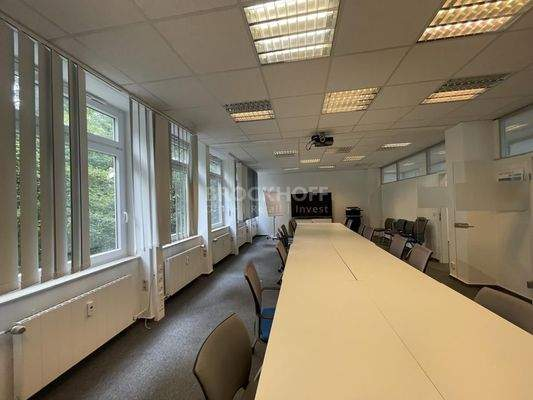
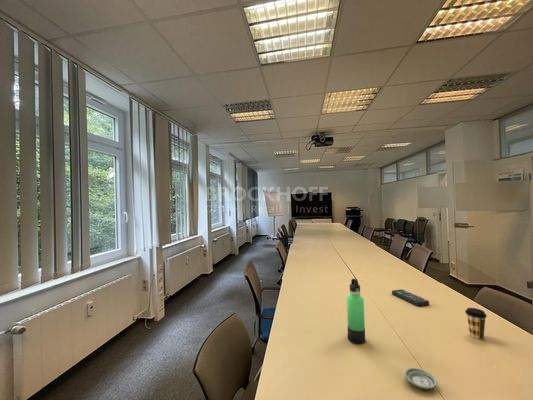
+ coffee cup [464,307,488,340]
+ thermos bottle [346,278,366,345]
+ remote control [391,288,430,307]
+ saucer [403,367,438,390]
